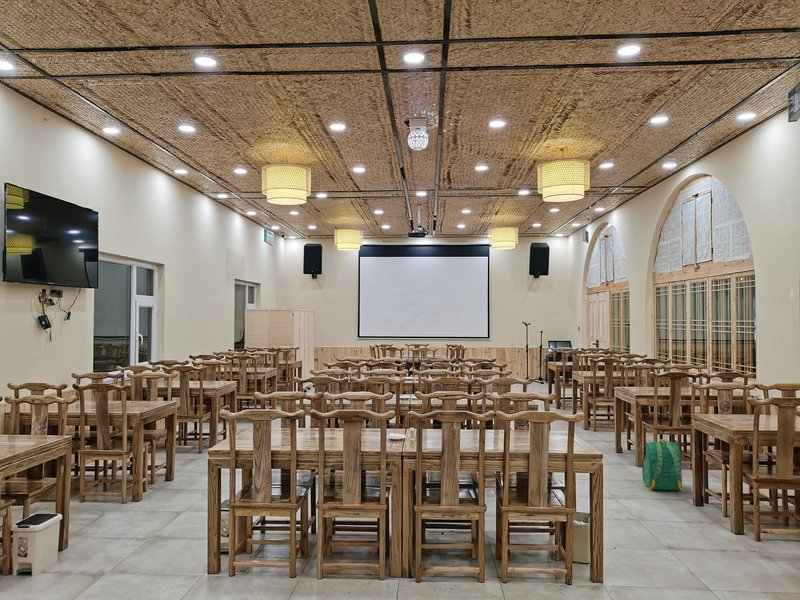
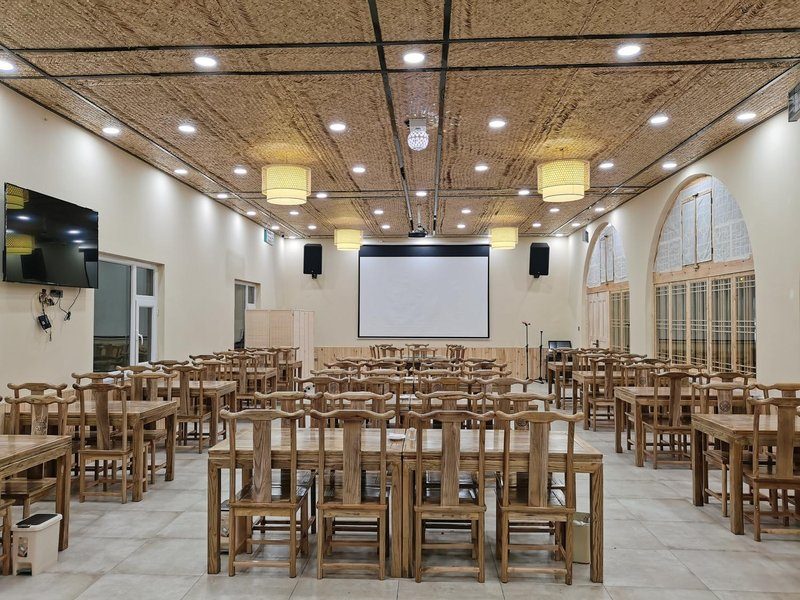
- backpack [641,438,687,493]
